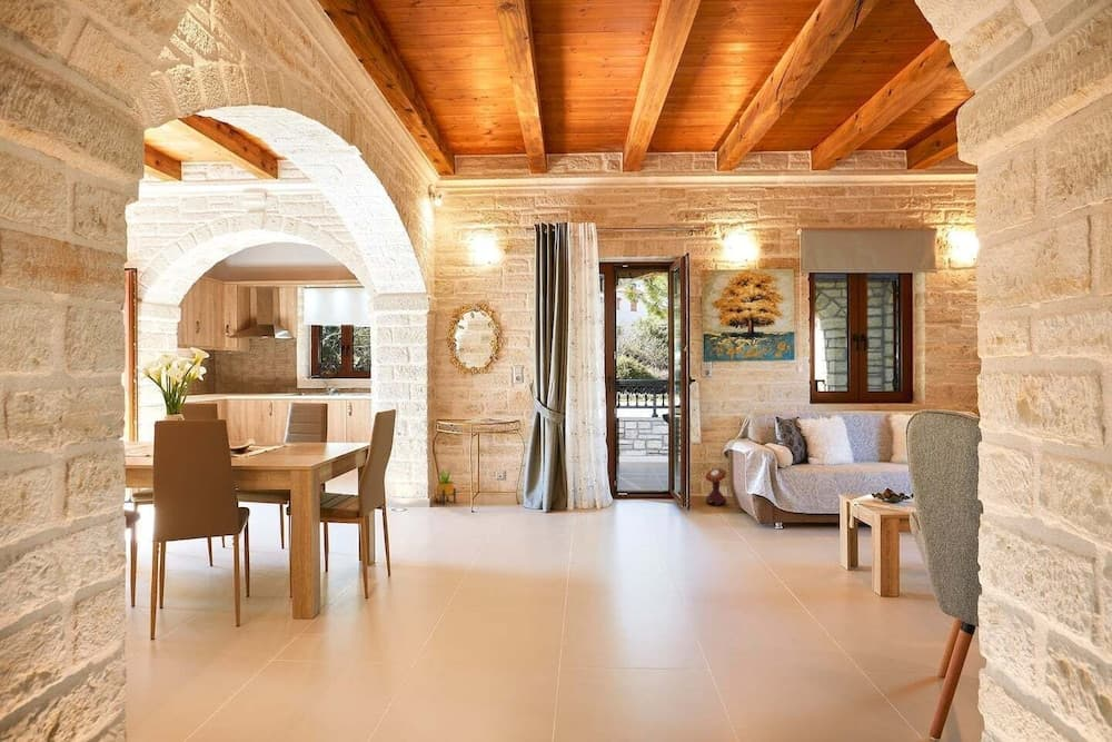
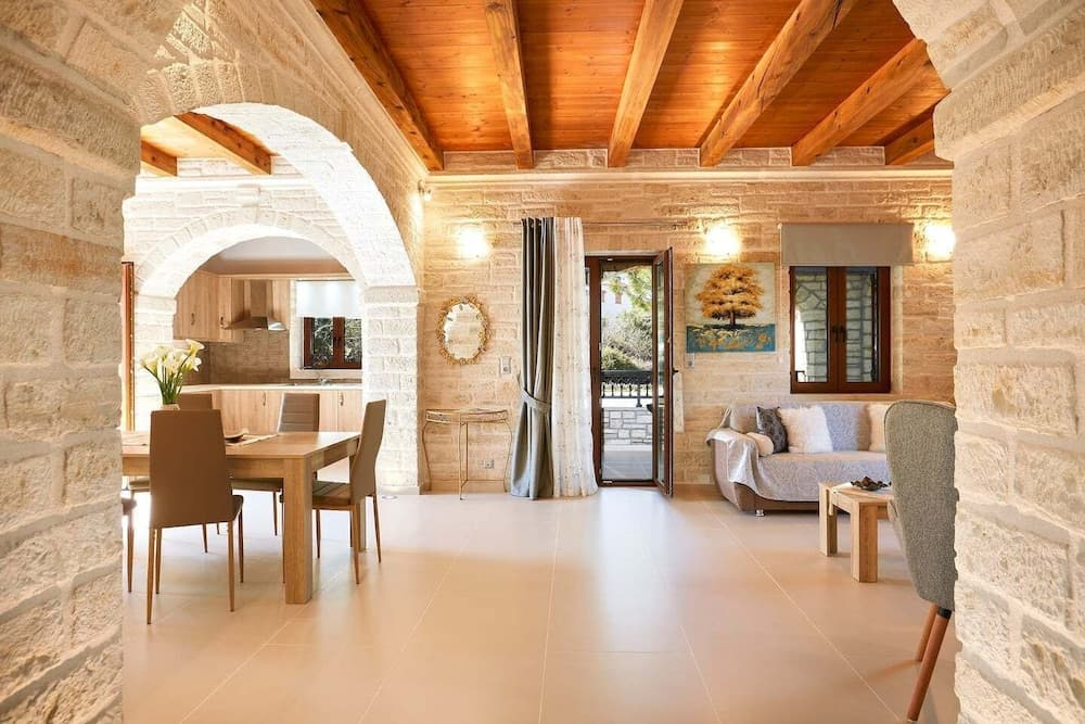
- potted plant [435,468,457,506]
- mushroom [704,467,727,507]
